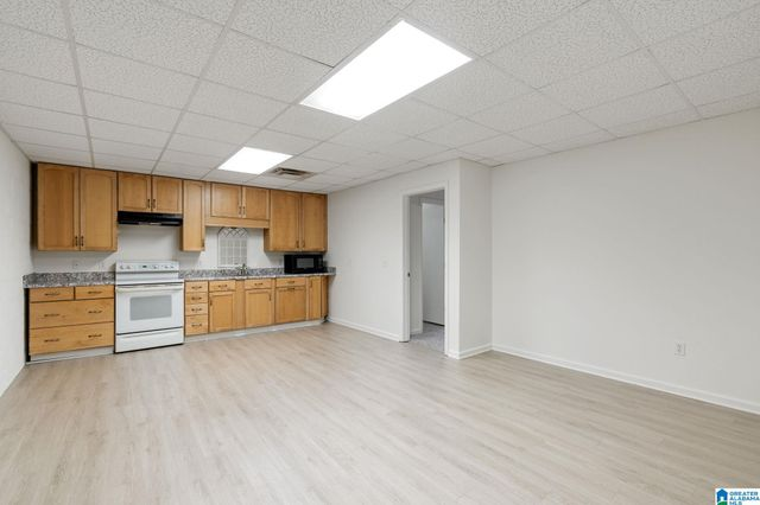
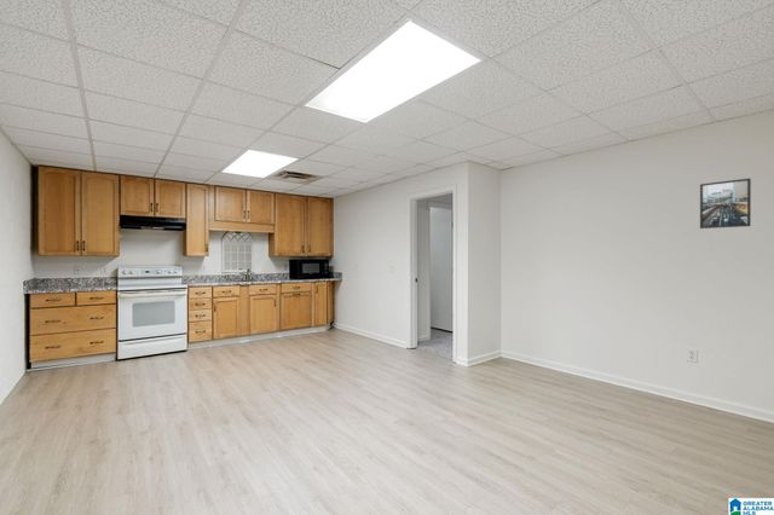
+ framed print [699,178,752,230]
